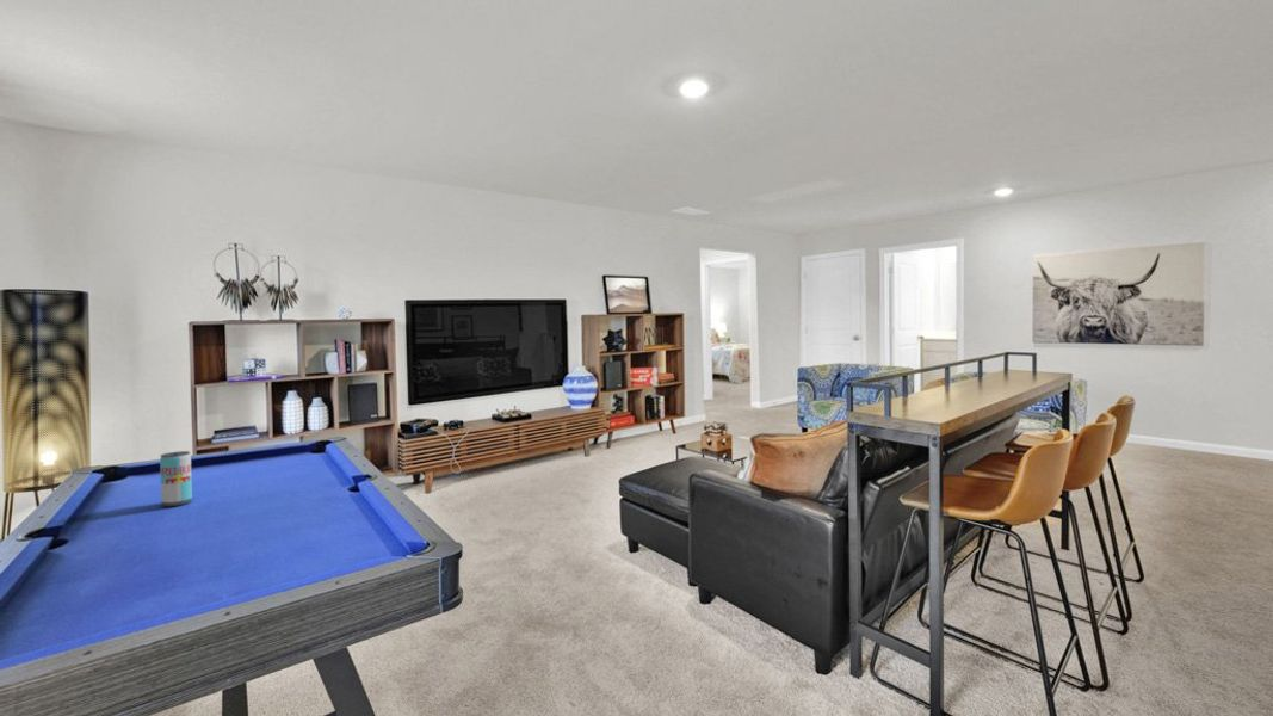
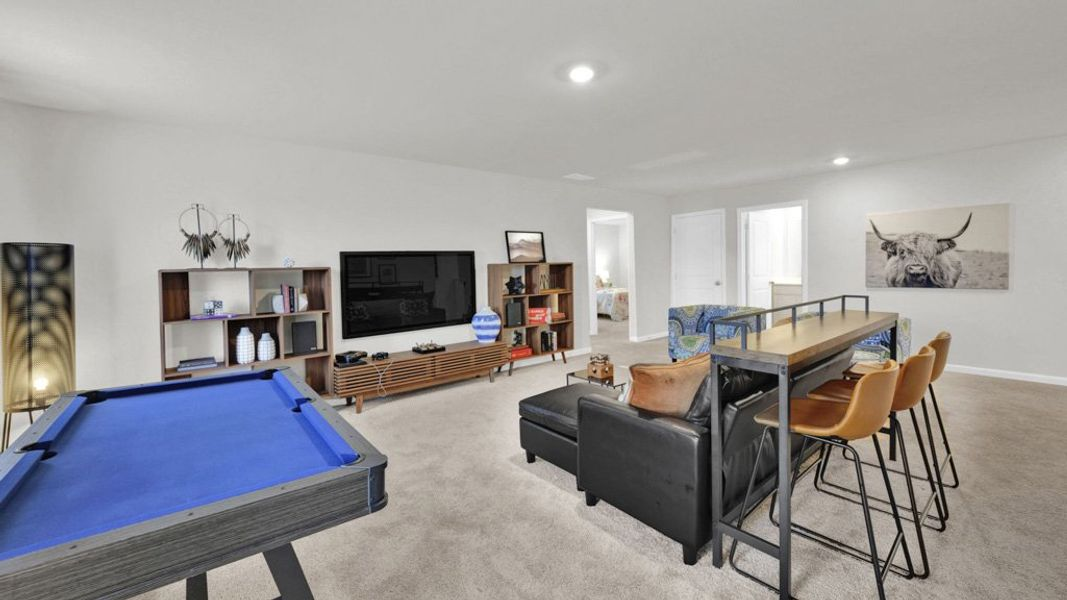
- beverage can [159,450,193,507]
